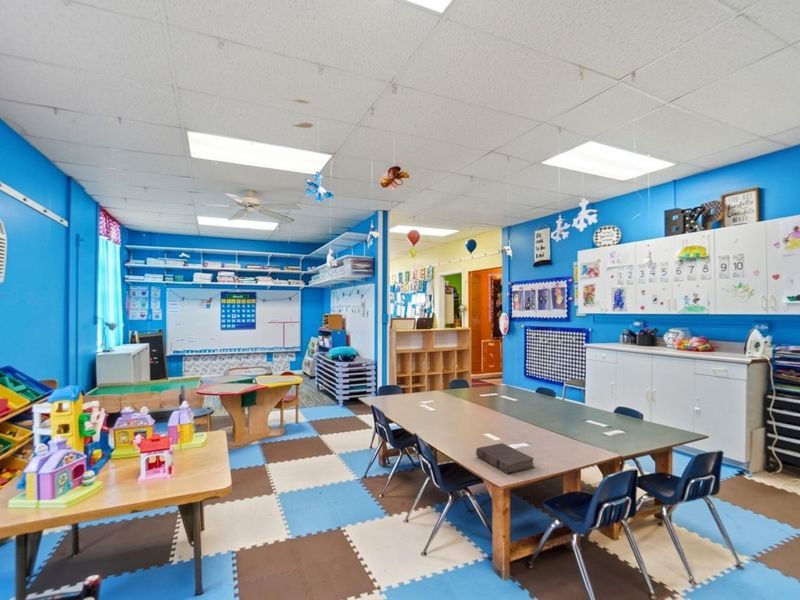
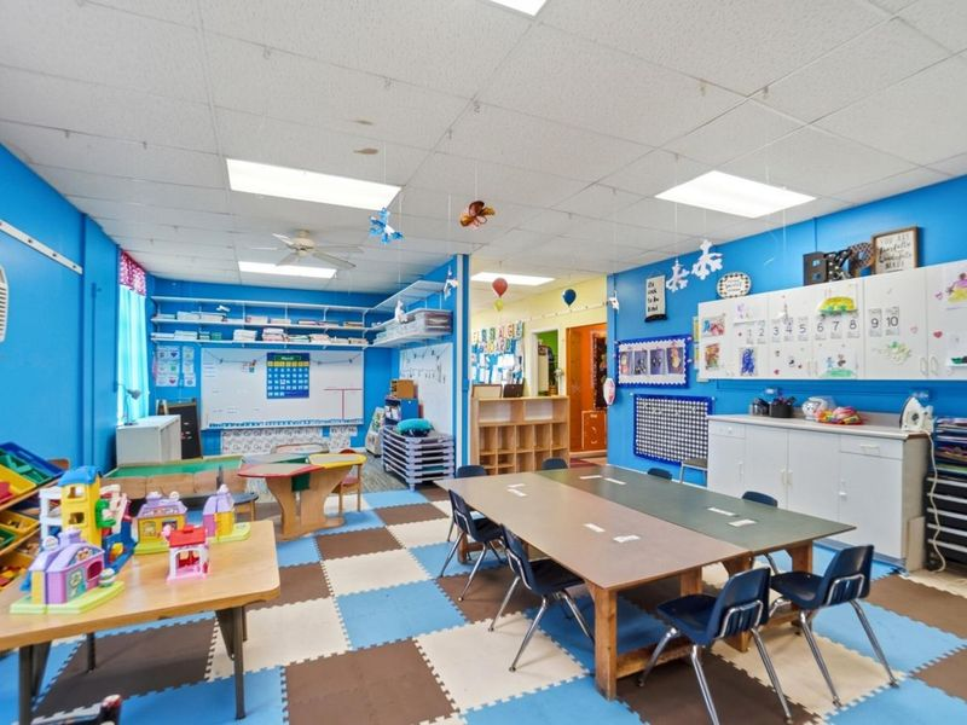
- book [475,442,535,475]
